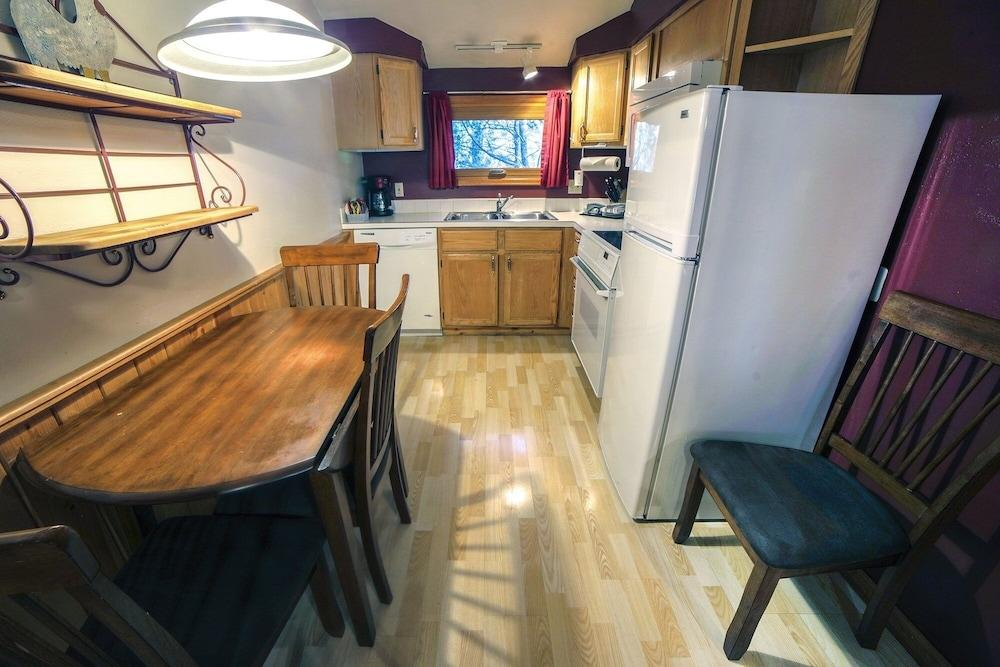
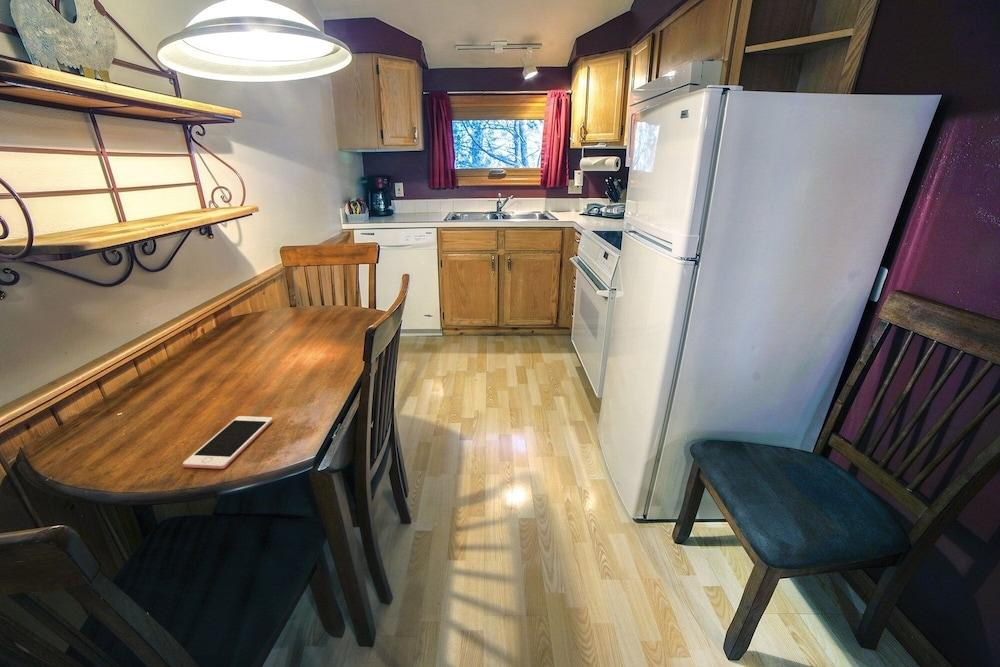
+ cell phone [182,415,274,470]
